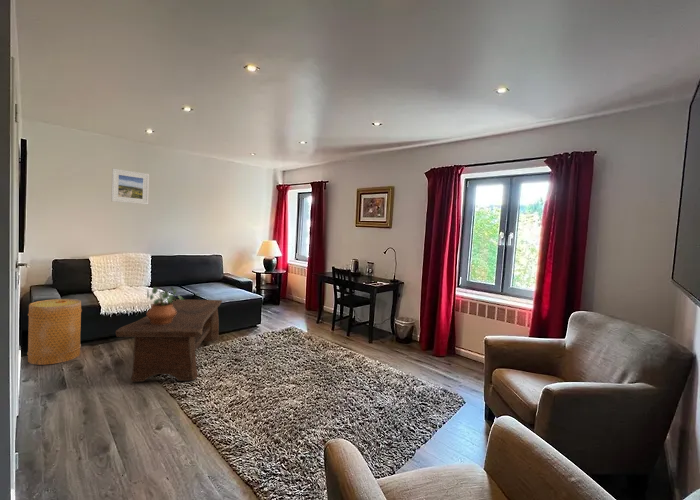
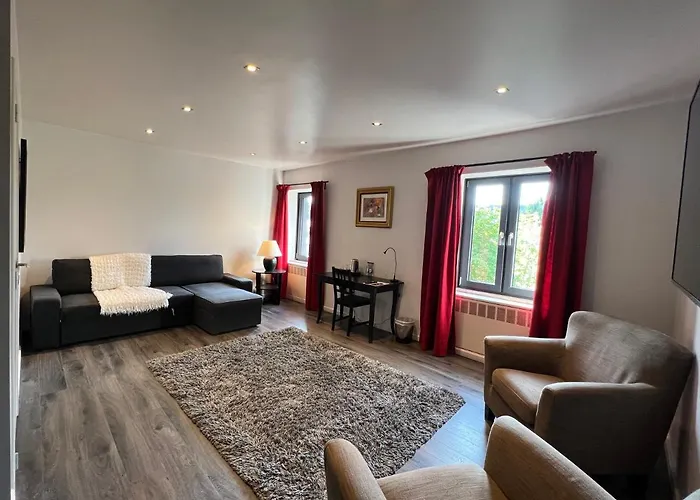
- coffee table [114,298,223,383]
- potted plant [145,286,186,324]
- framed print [110,168,150,206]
- basket [26,298,83,366]
